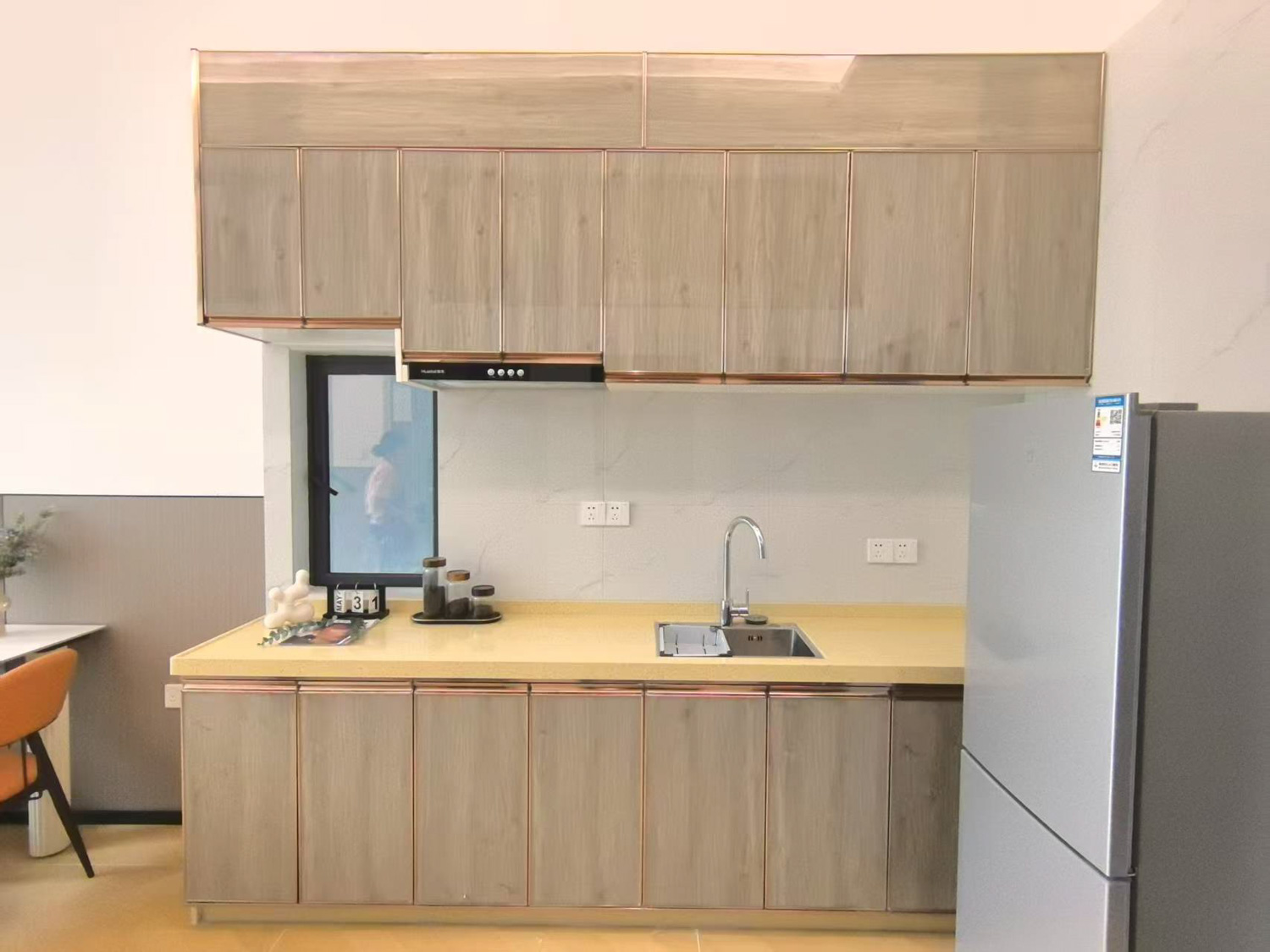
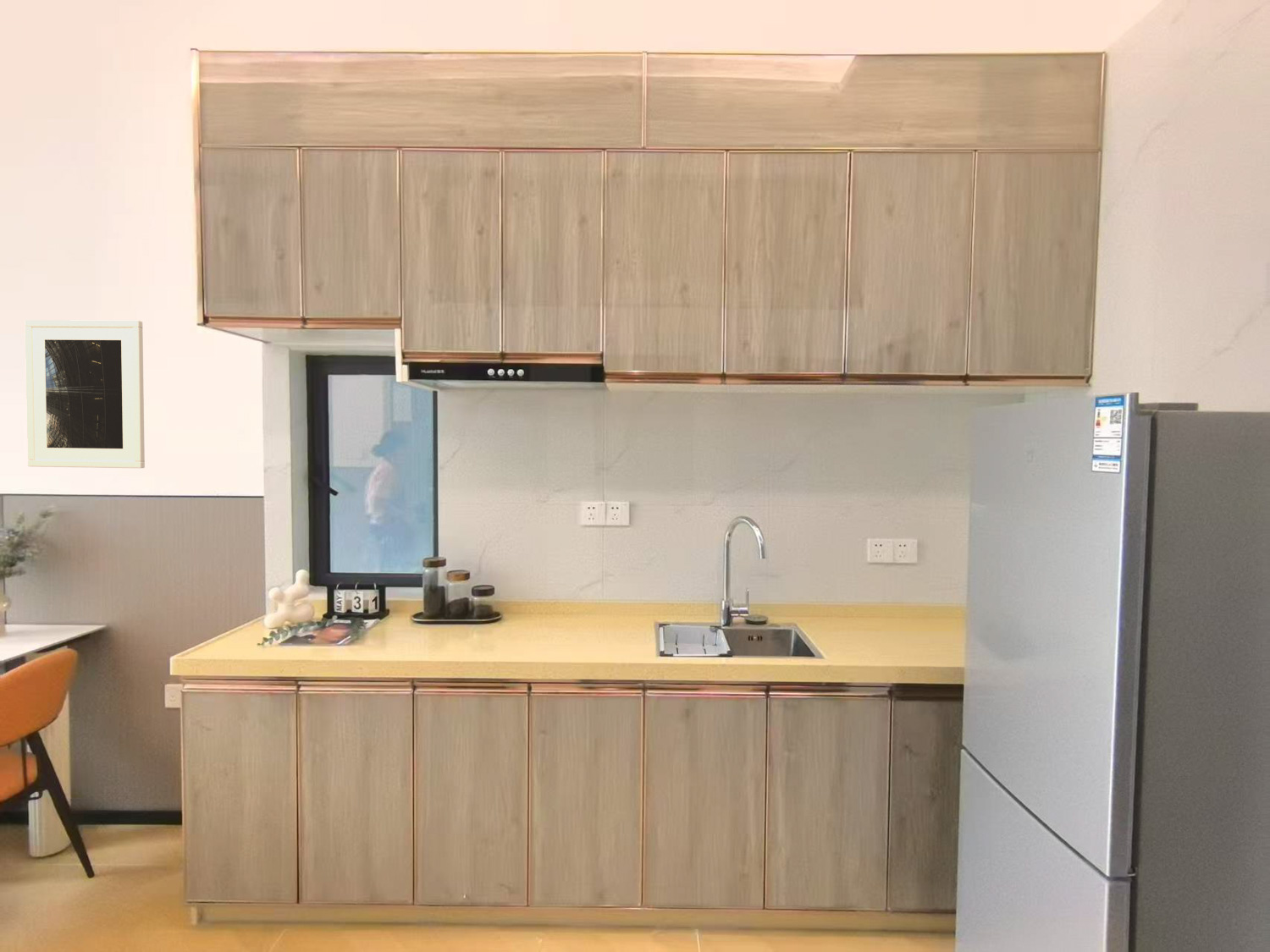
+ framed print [25,319,146,469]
